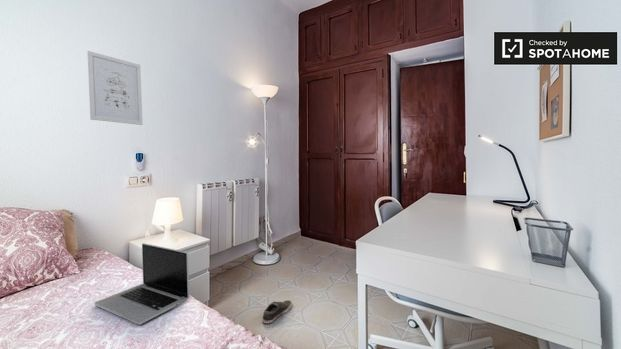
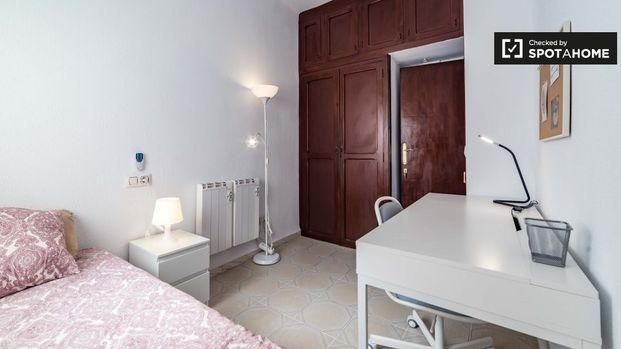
- shoe [262,299,293,324]
- wall art [87,50,144,126]
- laptop [93,242,190,326]
